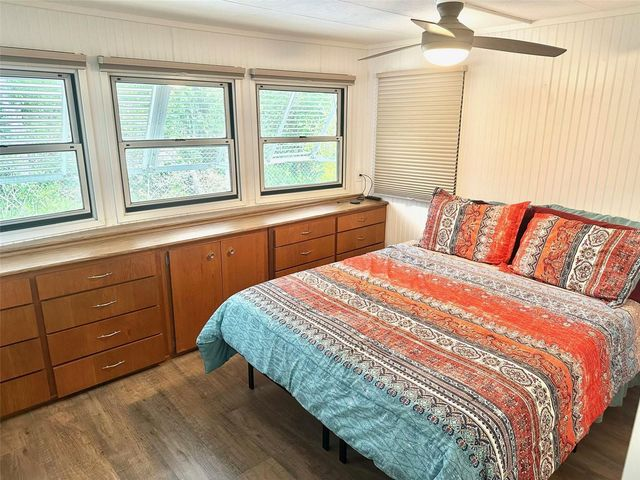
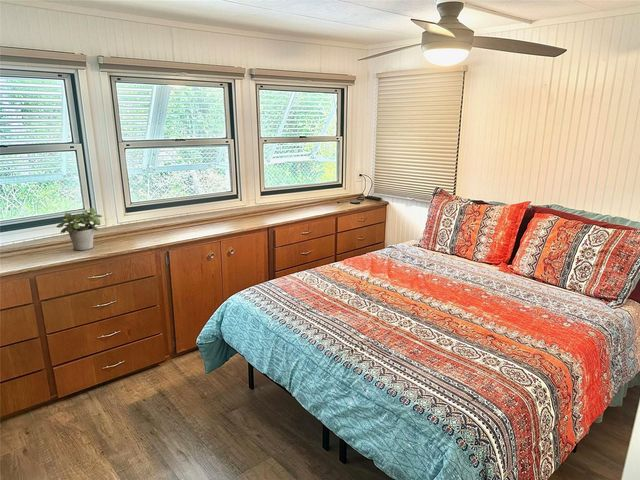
+ potted plant [55,207,103,251]
